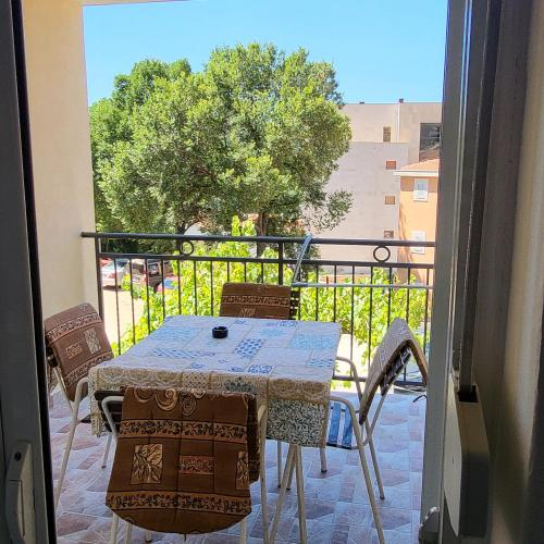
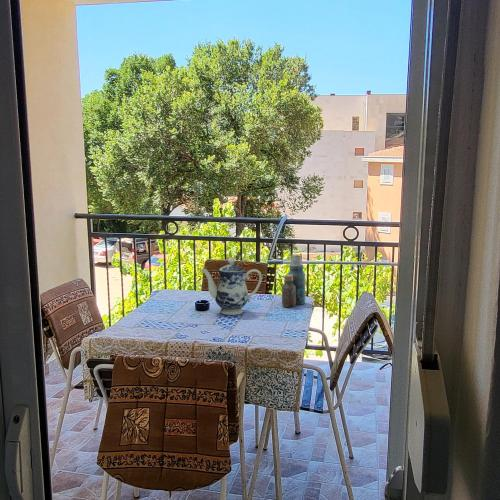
+ teapot [200,257,263,316]
+ bottle [281,253,306,308]
